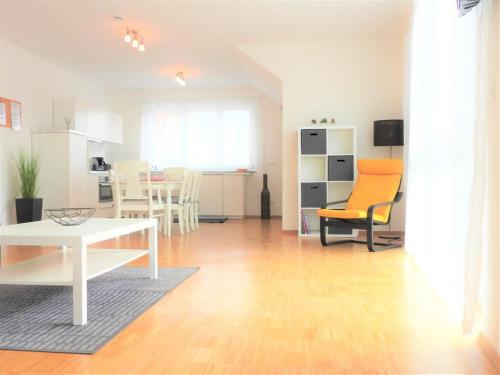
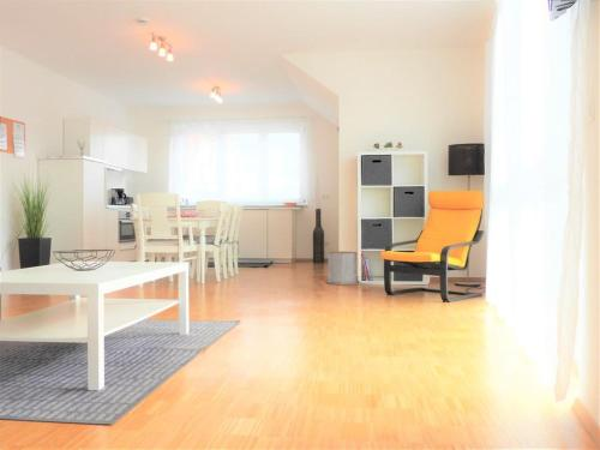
+ storage basket [325,251,360,286]
